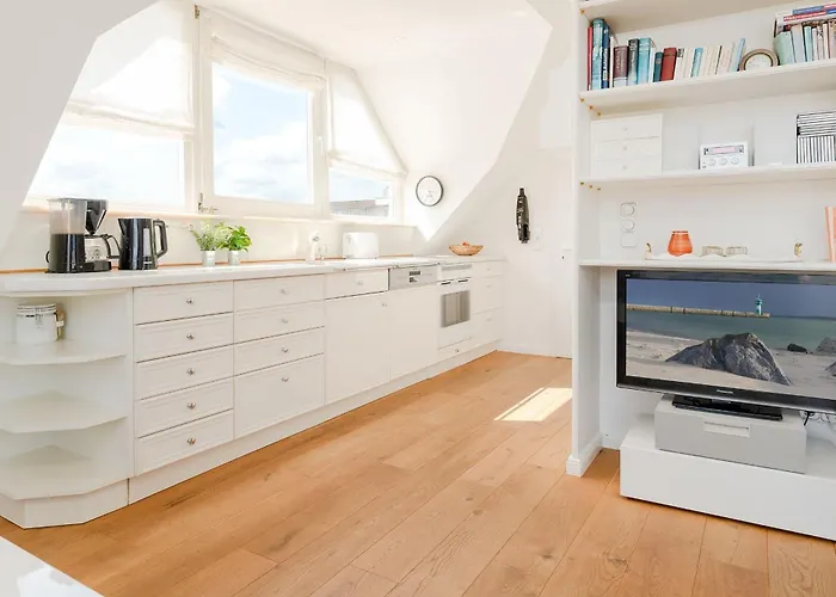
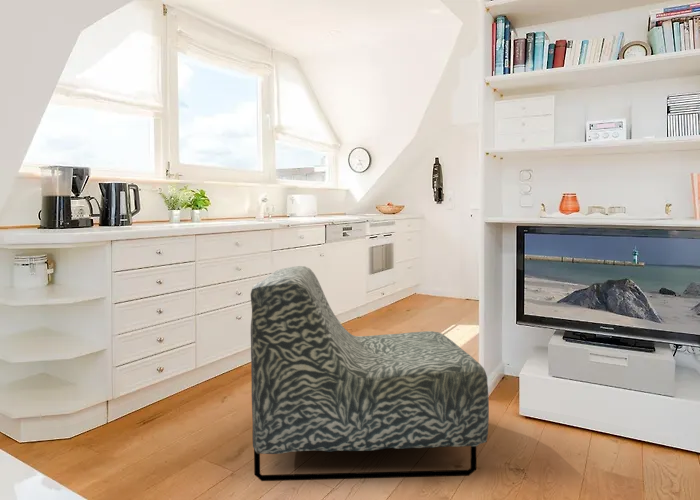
+ armchair [249,265,490,482]
